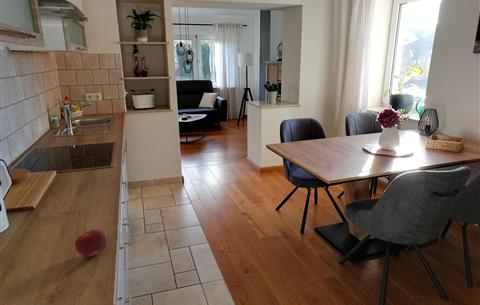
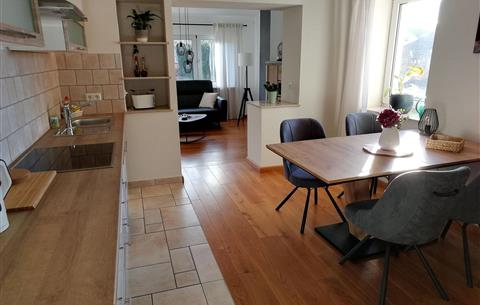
- apple [74,228,107,258]
